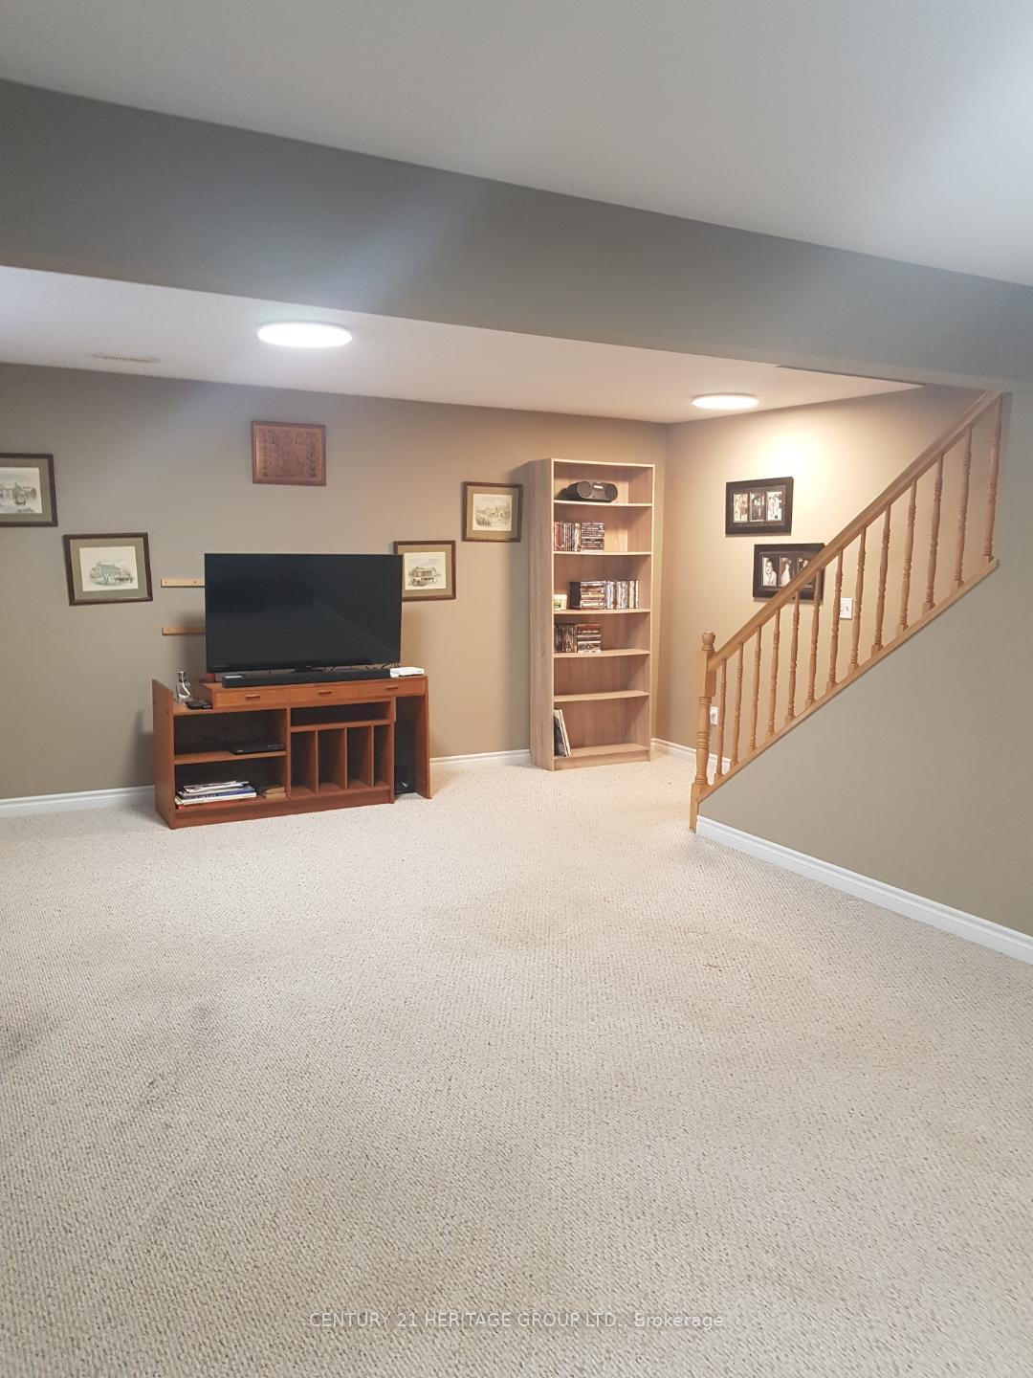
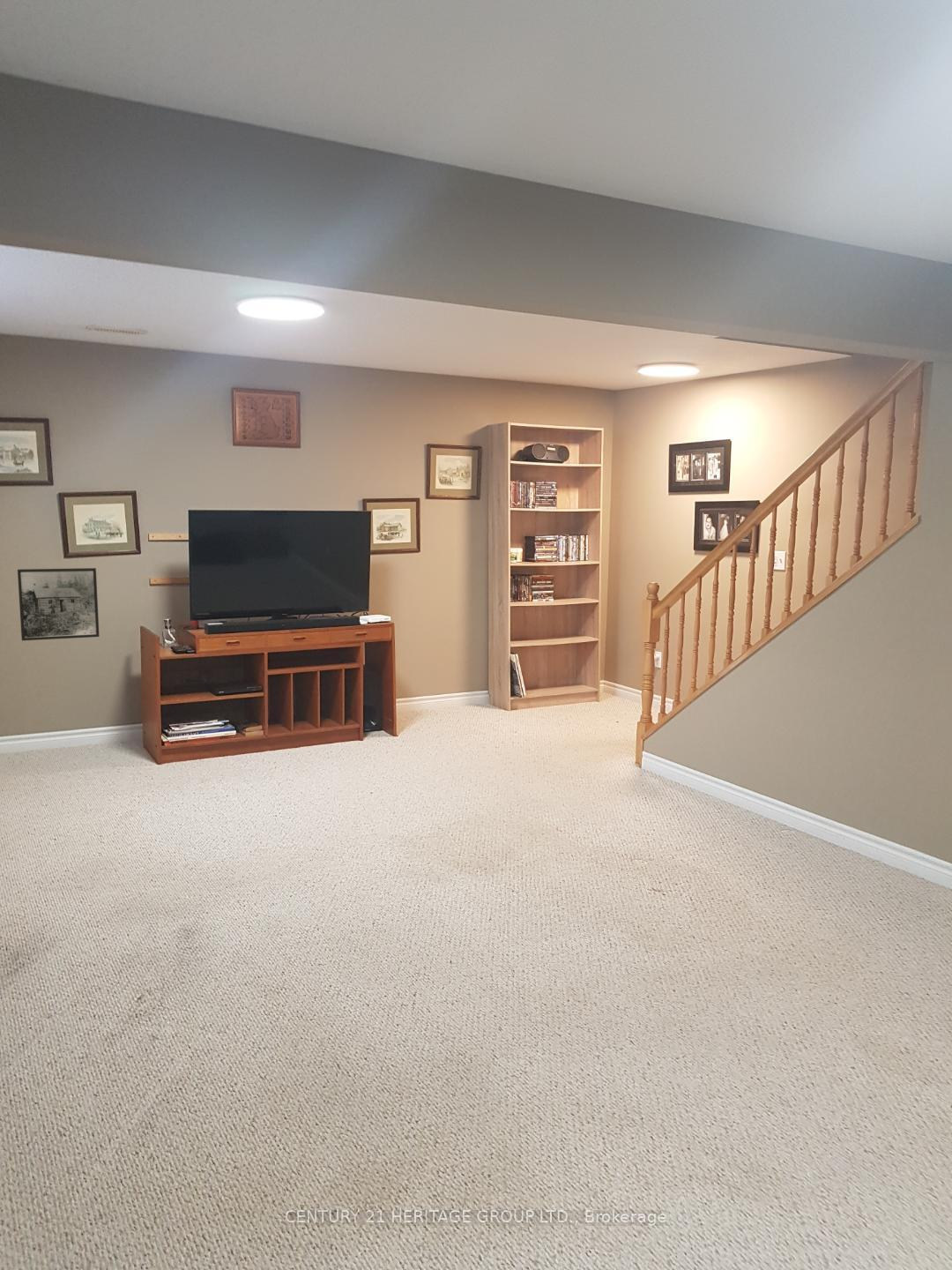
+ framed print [17,567,100,641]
